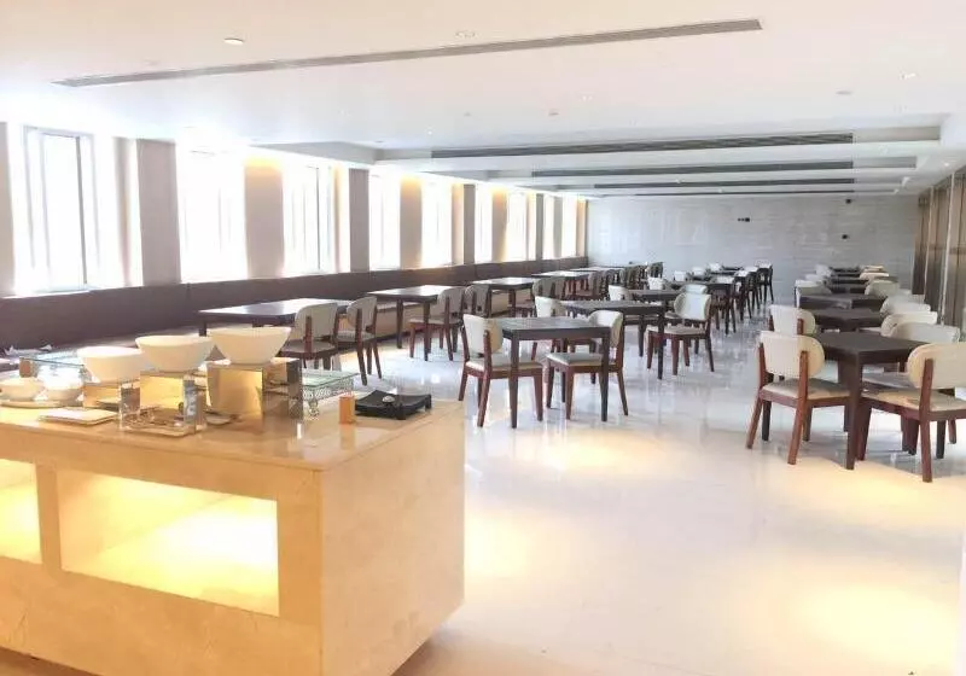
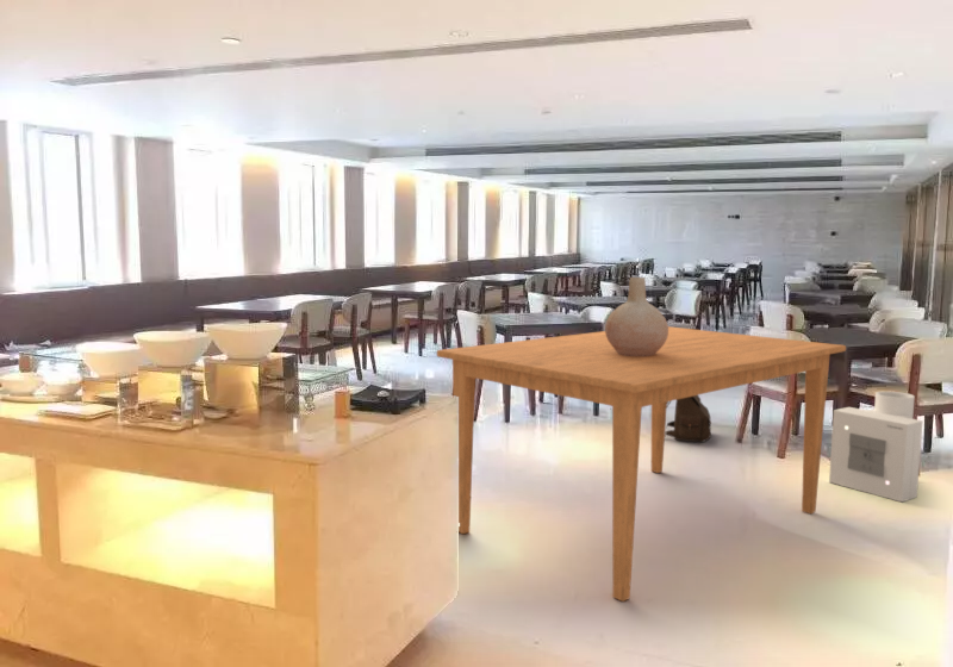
+ air purifier [828,391,924,503]
+ vase [604,276,669,356]
+ satchel [665,394,712,443]
+ dining table [436,325,847,603]
